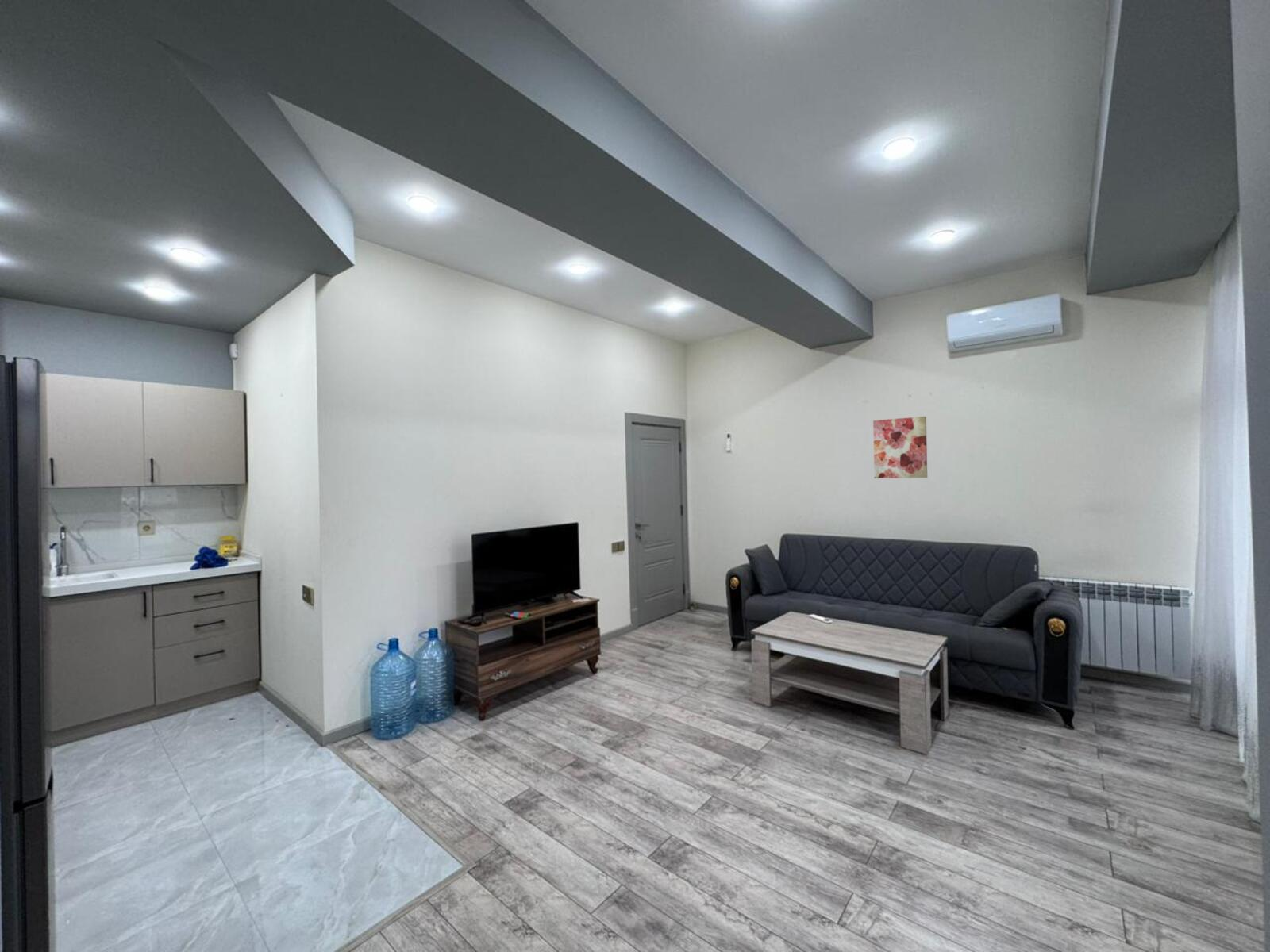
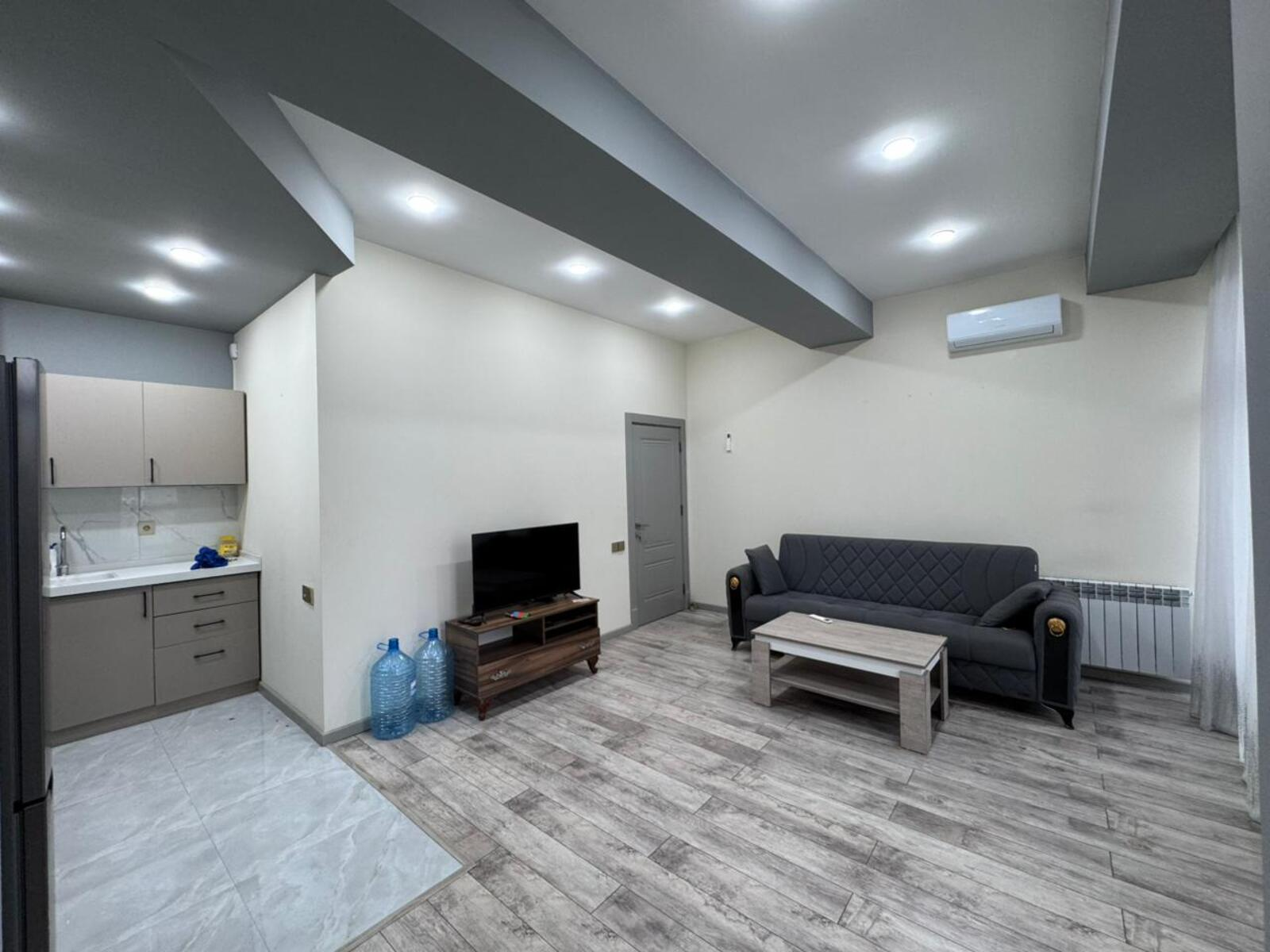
- wall art [872,416,928,479]
